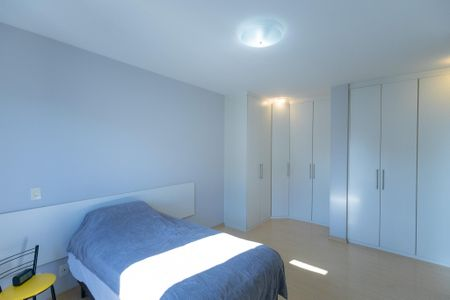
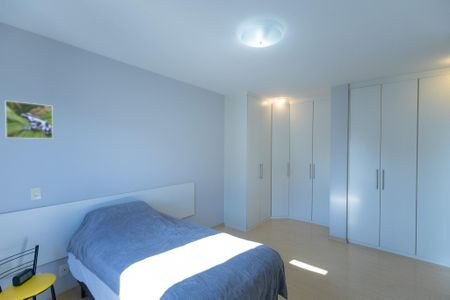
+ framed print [4,99,54,140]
